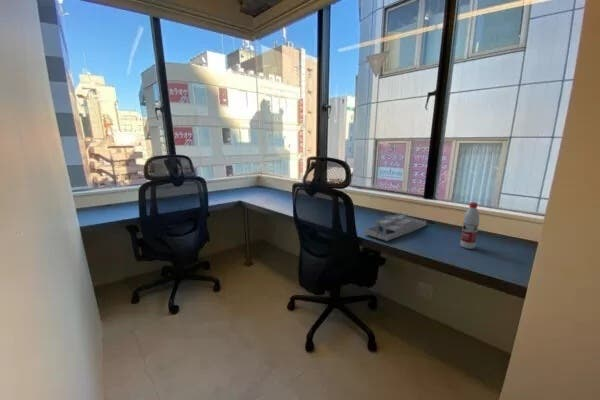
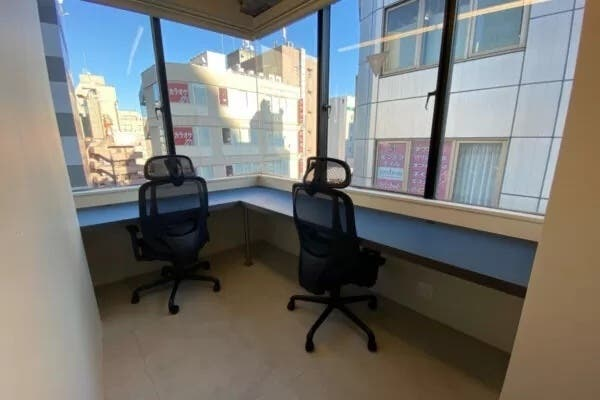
- desk organizer [364,212,427,242]
- water bottle [459,201,480,250]
